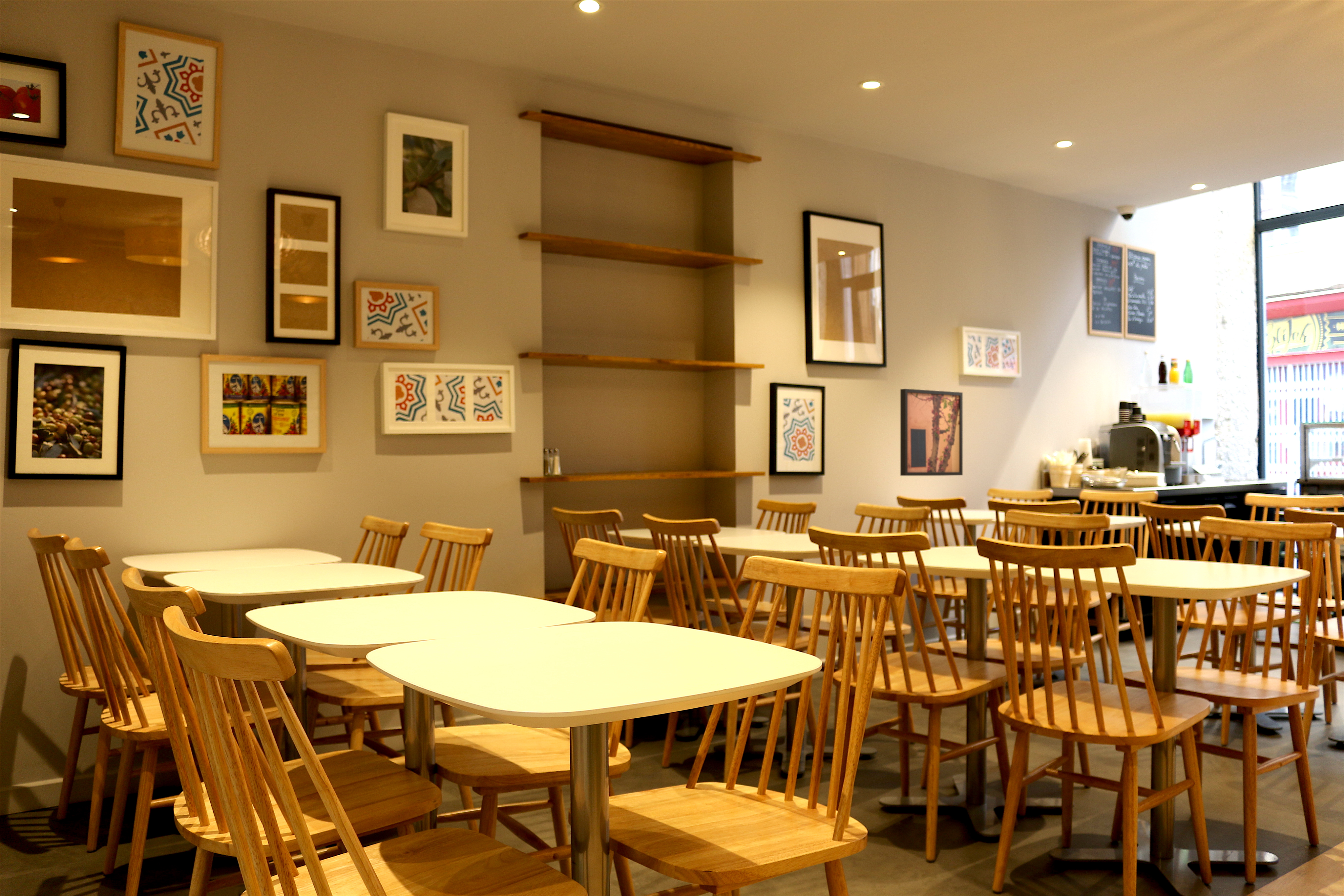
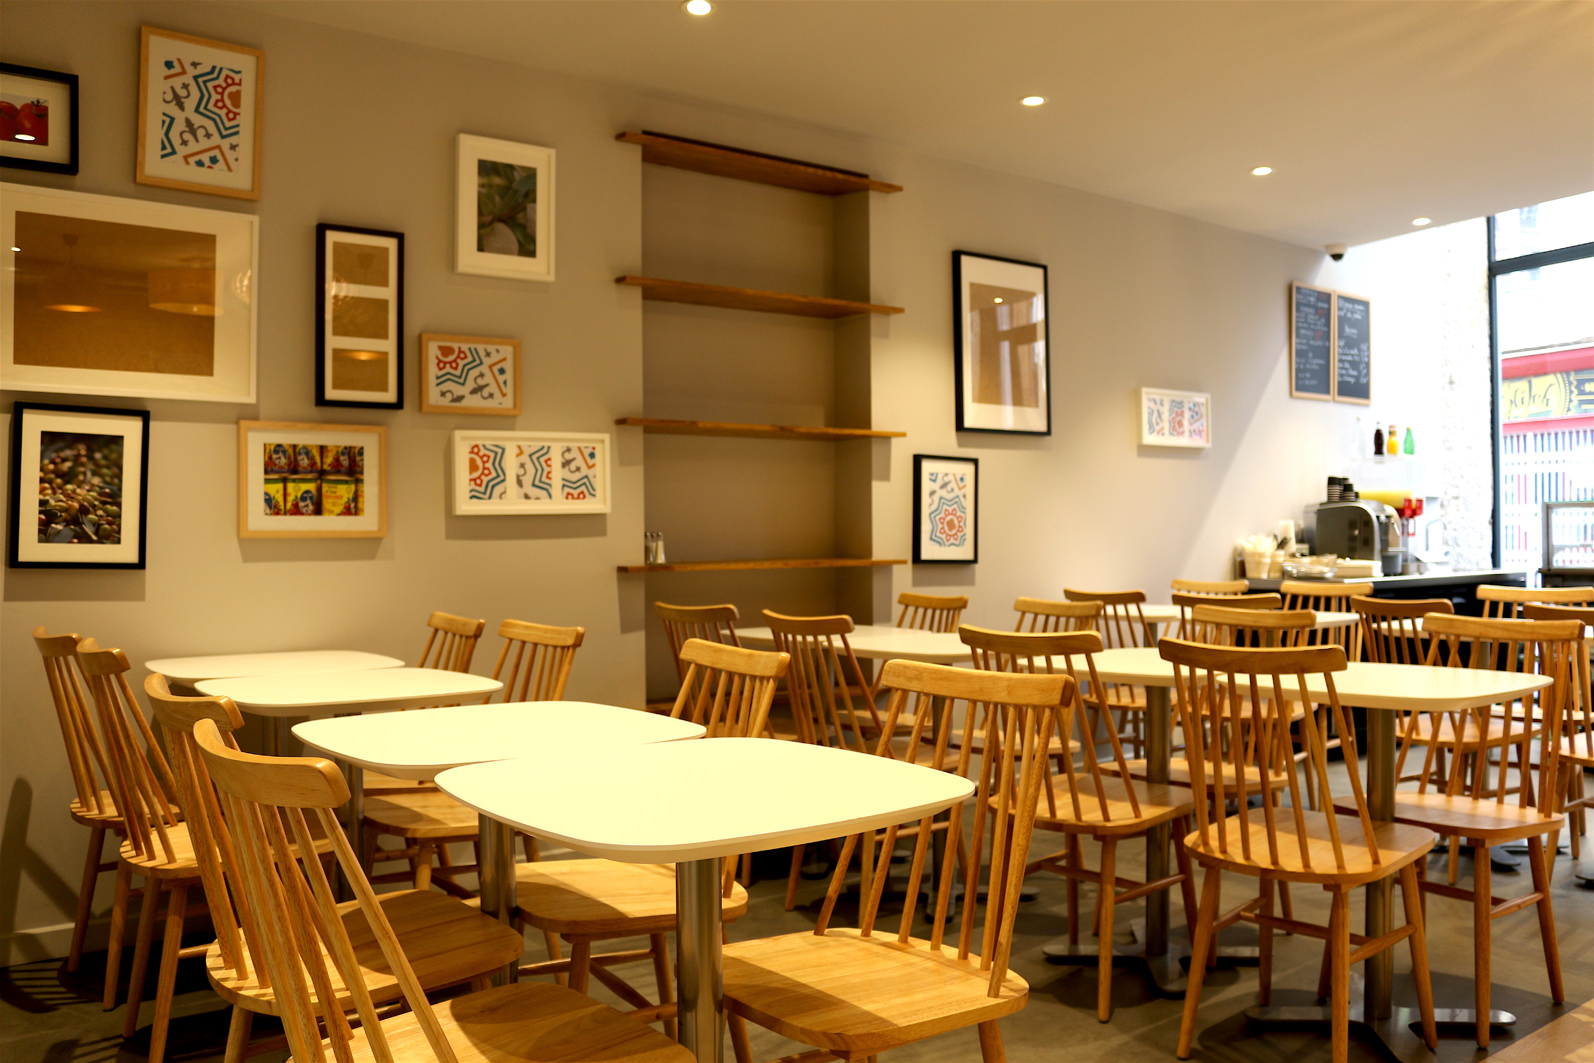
- wall art [900,388,963,476]
